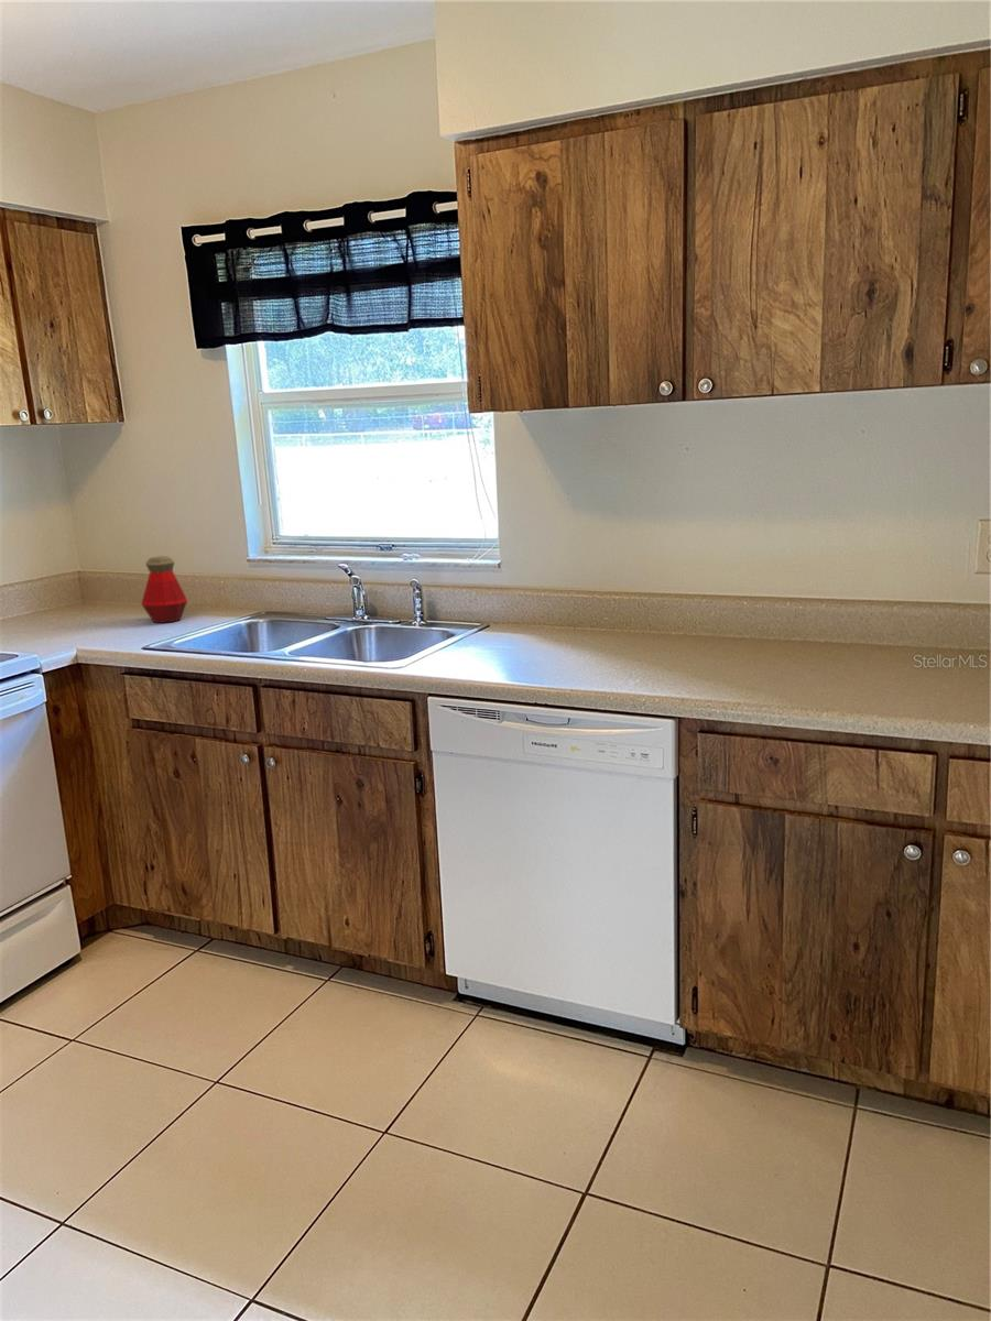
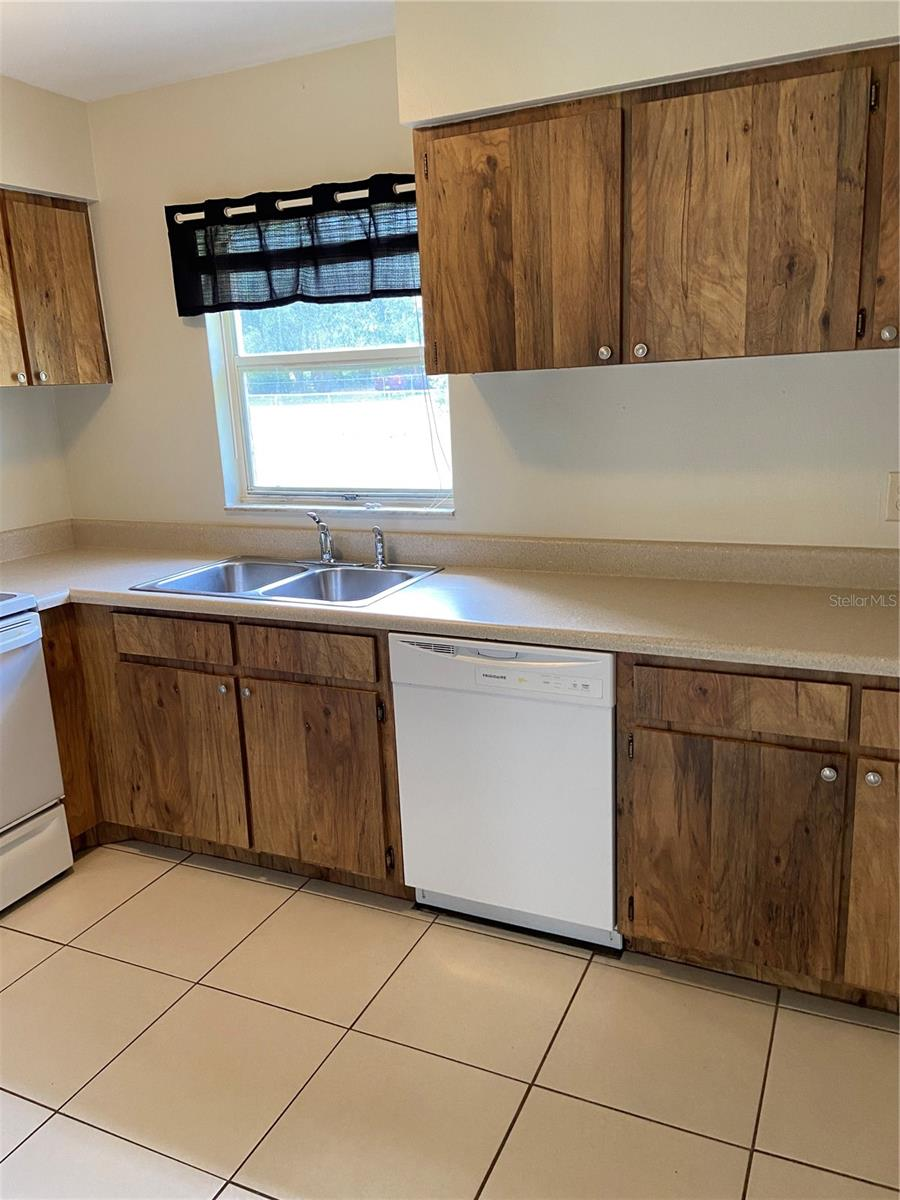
- bottle [140,555,188,624]
